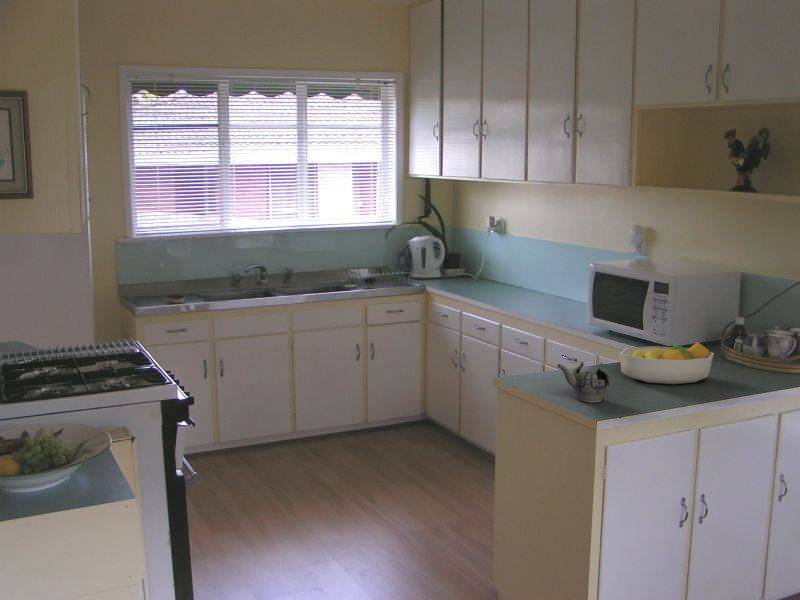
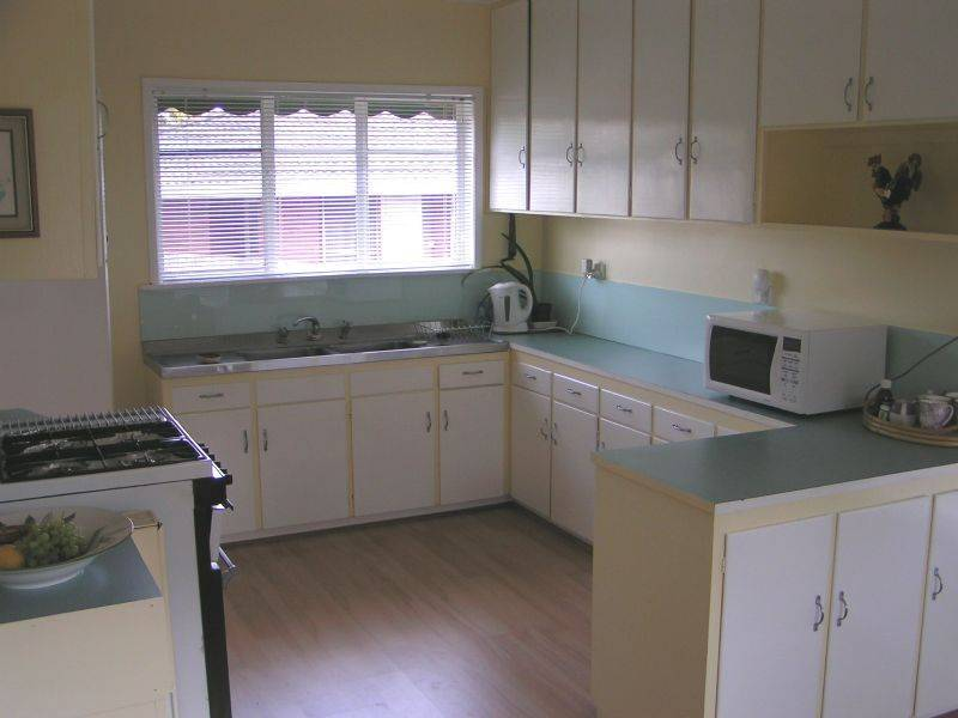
- teapot [557,360,611,403]
- fruit bowl [619,341,715,385]
